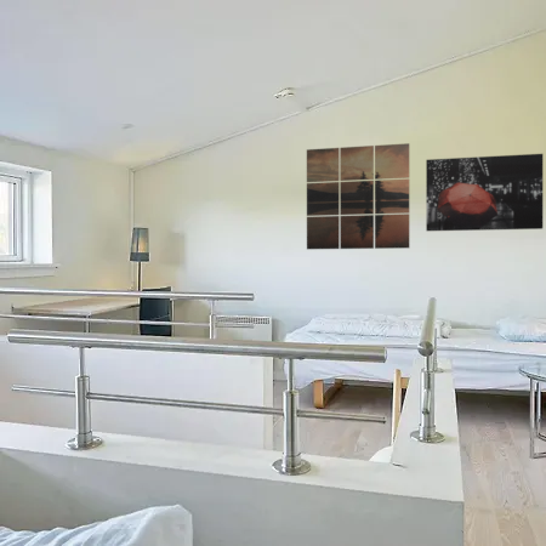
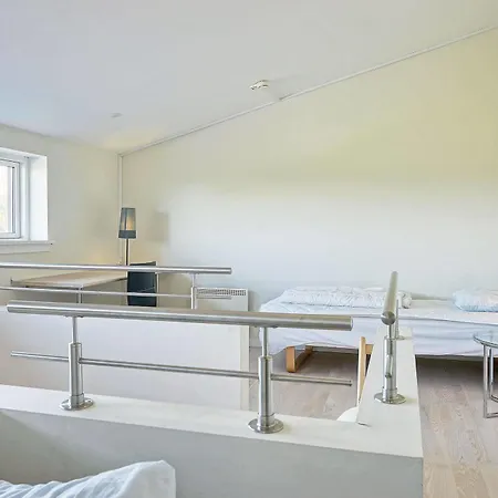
- wall art [425,153,544,232]
- wall art [306,142,410,250]
